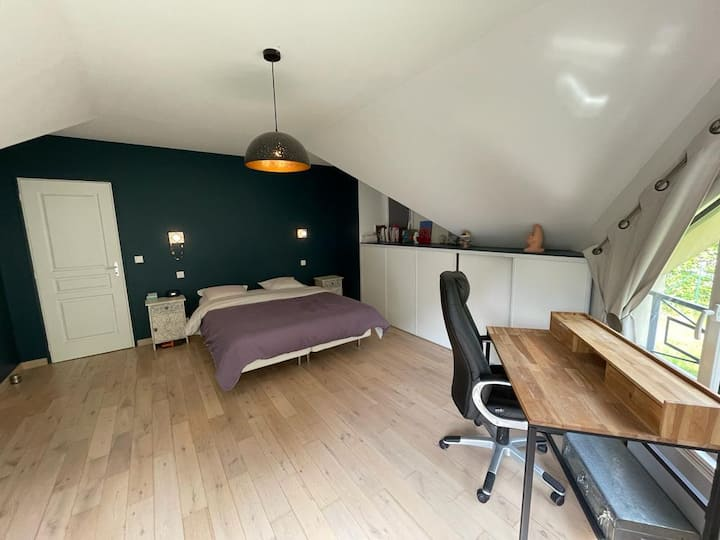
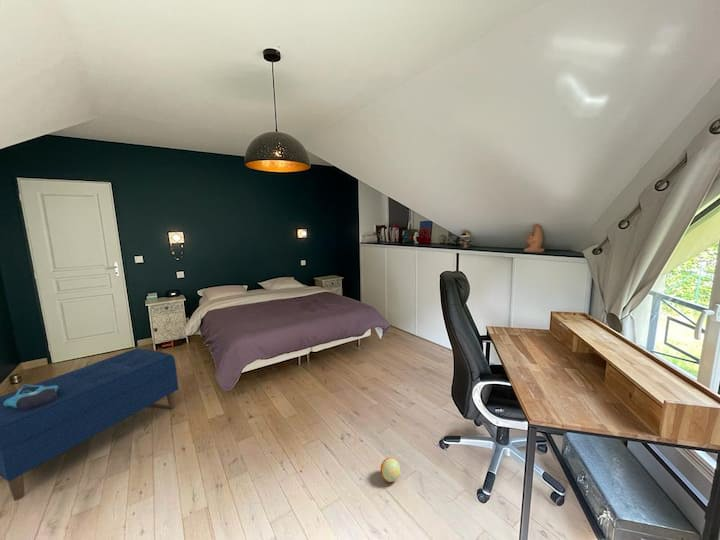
+ bench [0,347,179,502]
+ ball [379,457,401,483]
+ tote bag [3,383,58,411]
